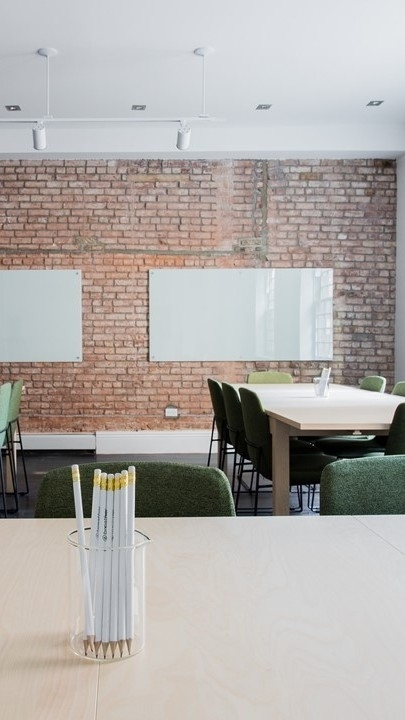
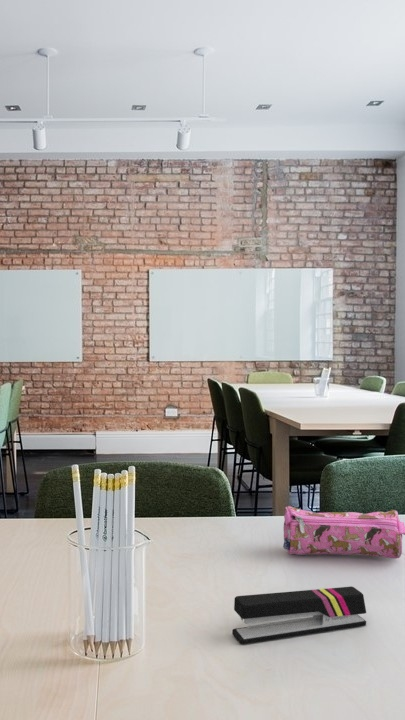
+ stapler [231,586,367,645]
+ pencil case [282,505,405,560]
